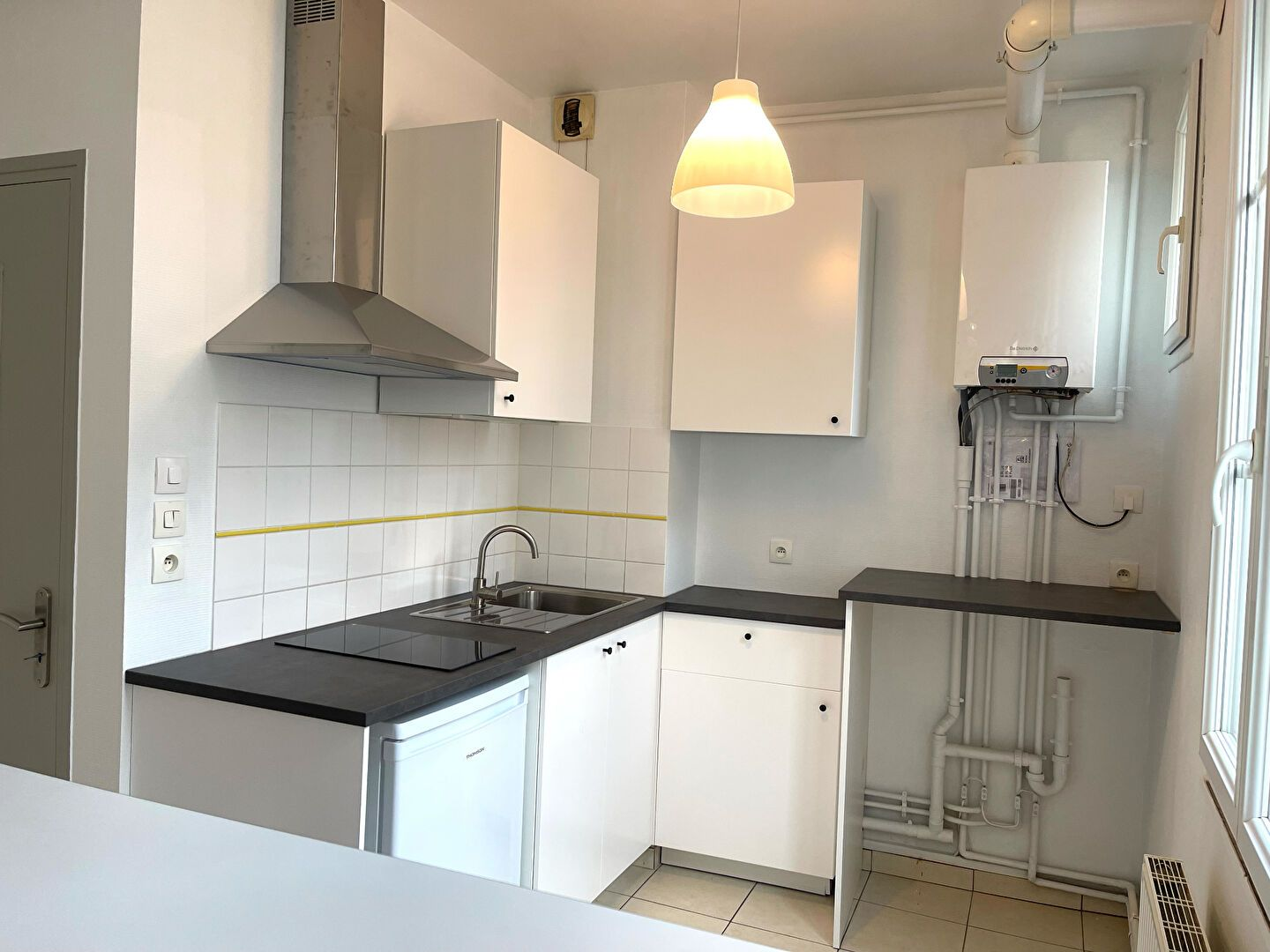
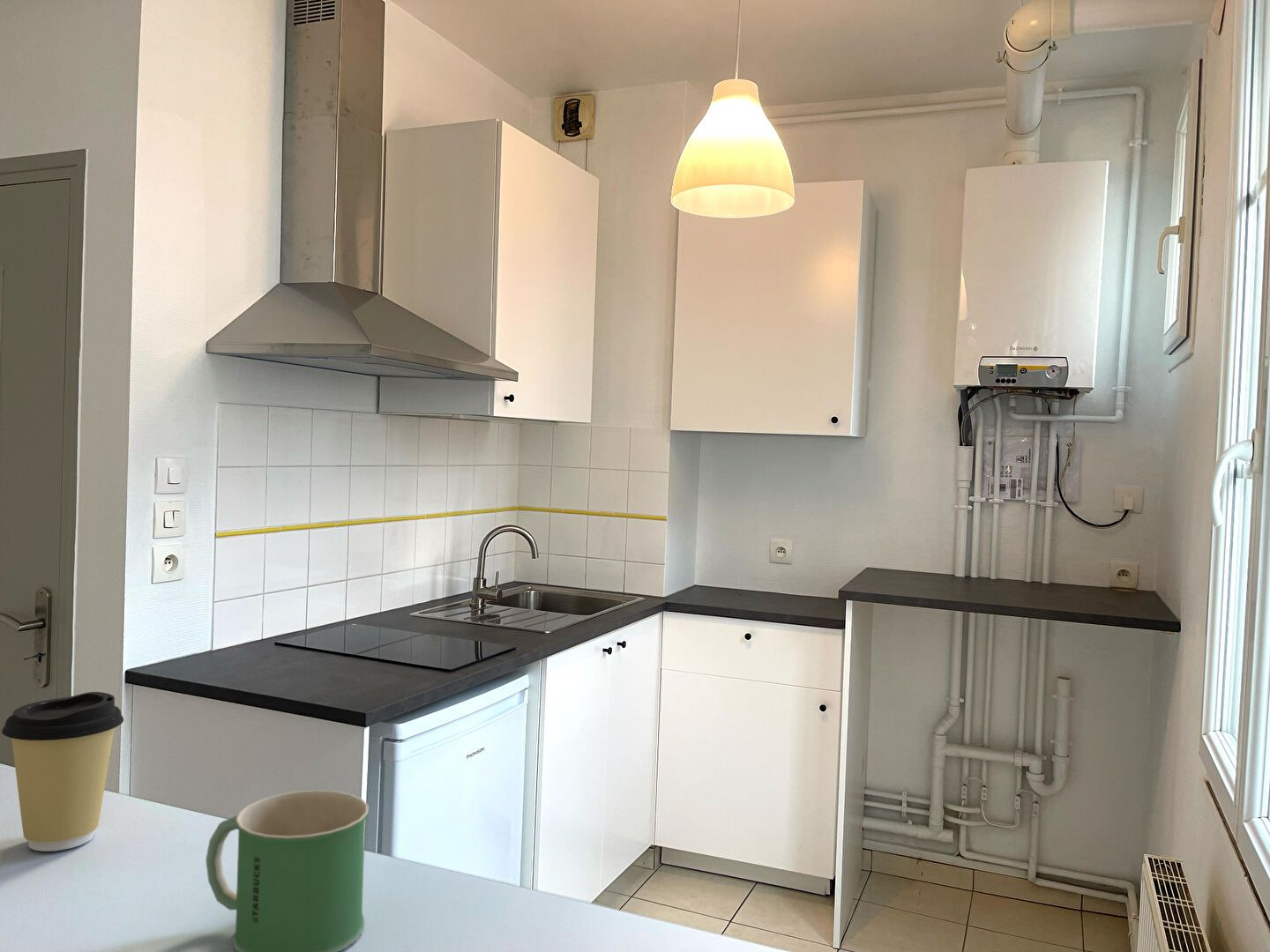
+ coffee cup [1,691,124,852]
+ mug [205,790,370,952]
